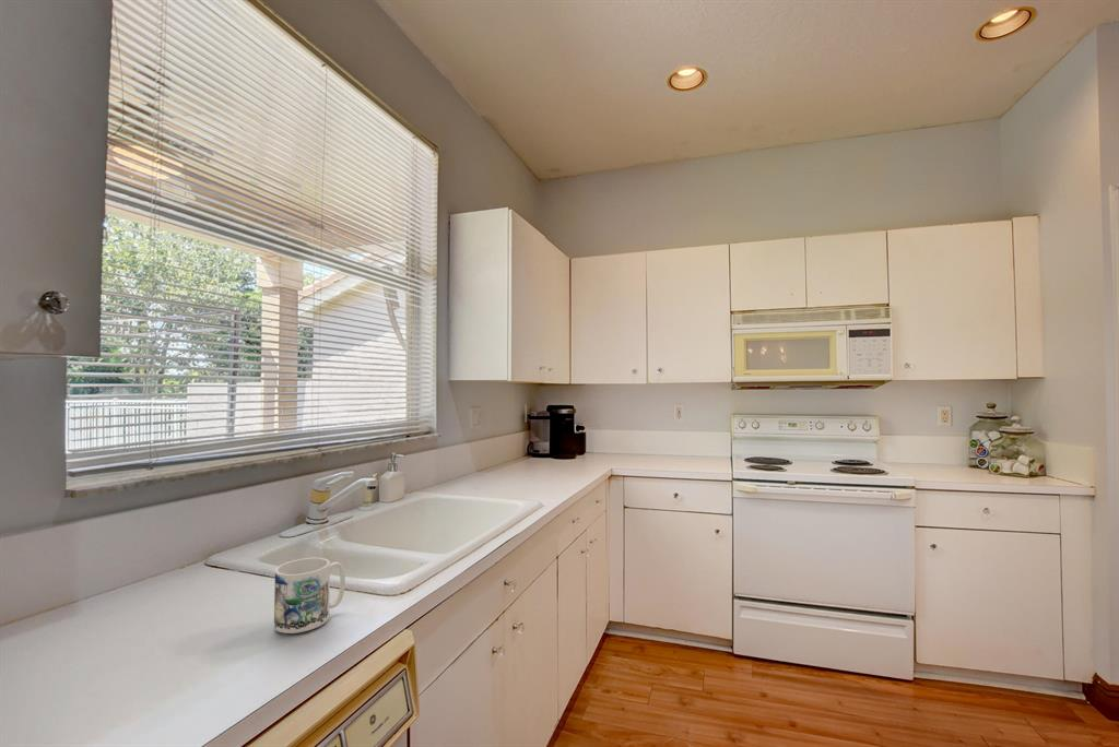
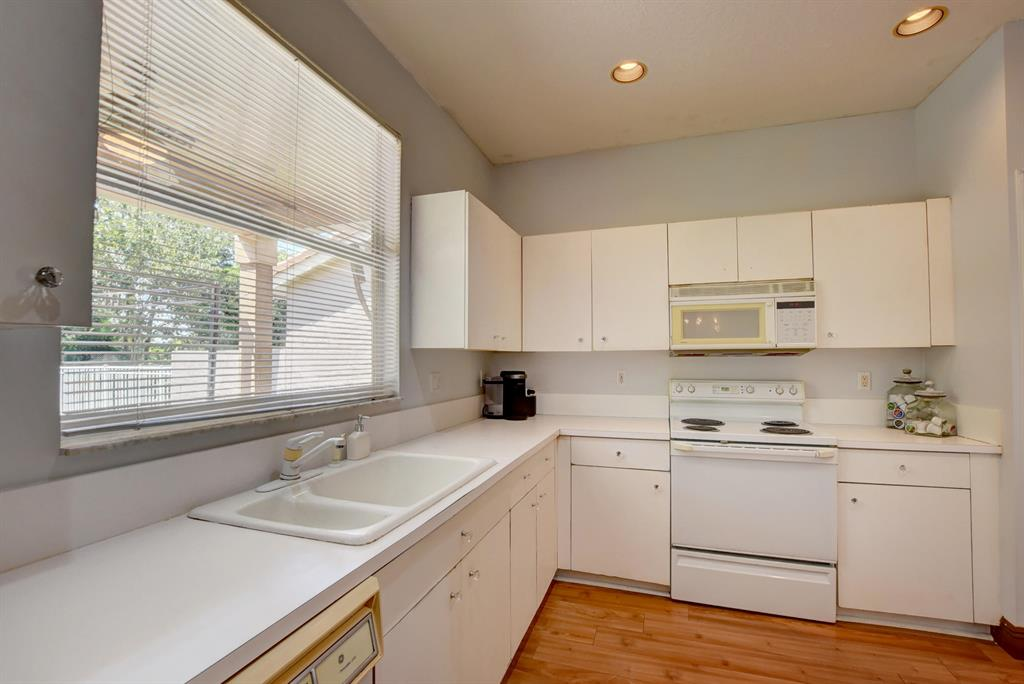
- mug [273,557,346,635]
